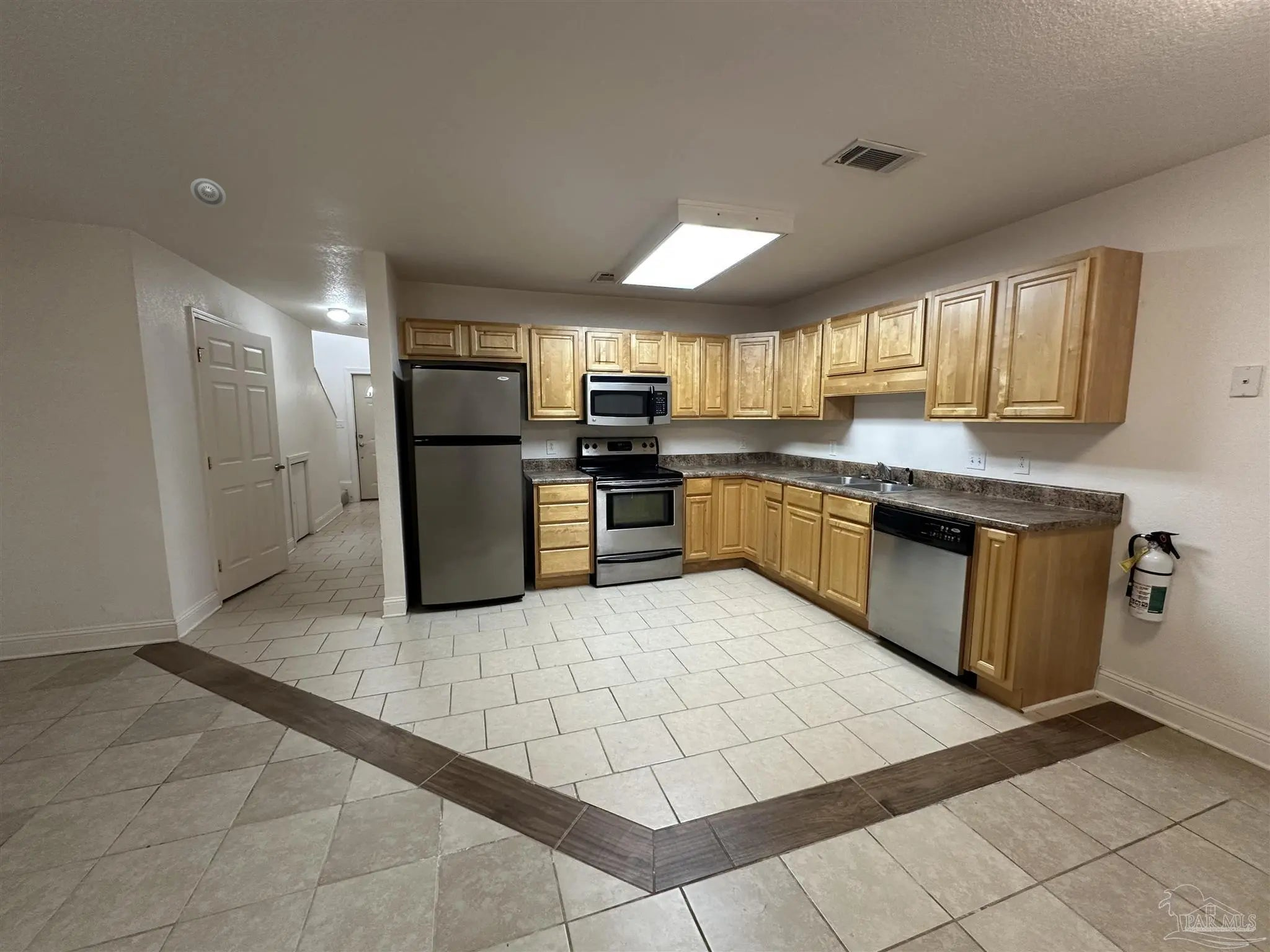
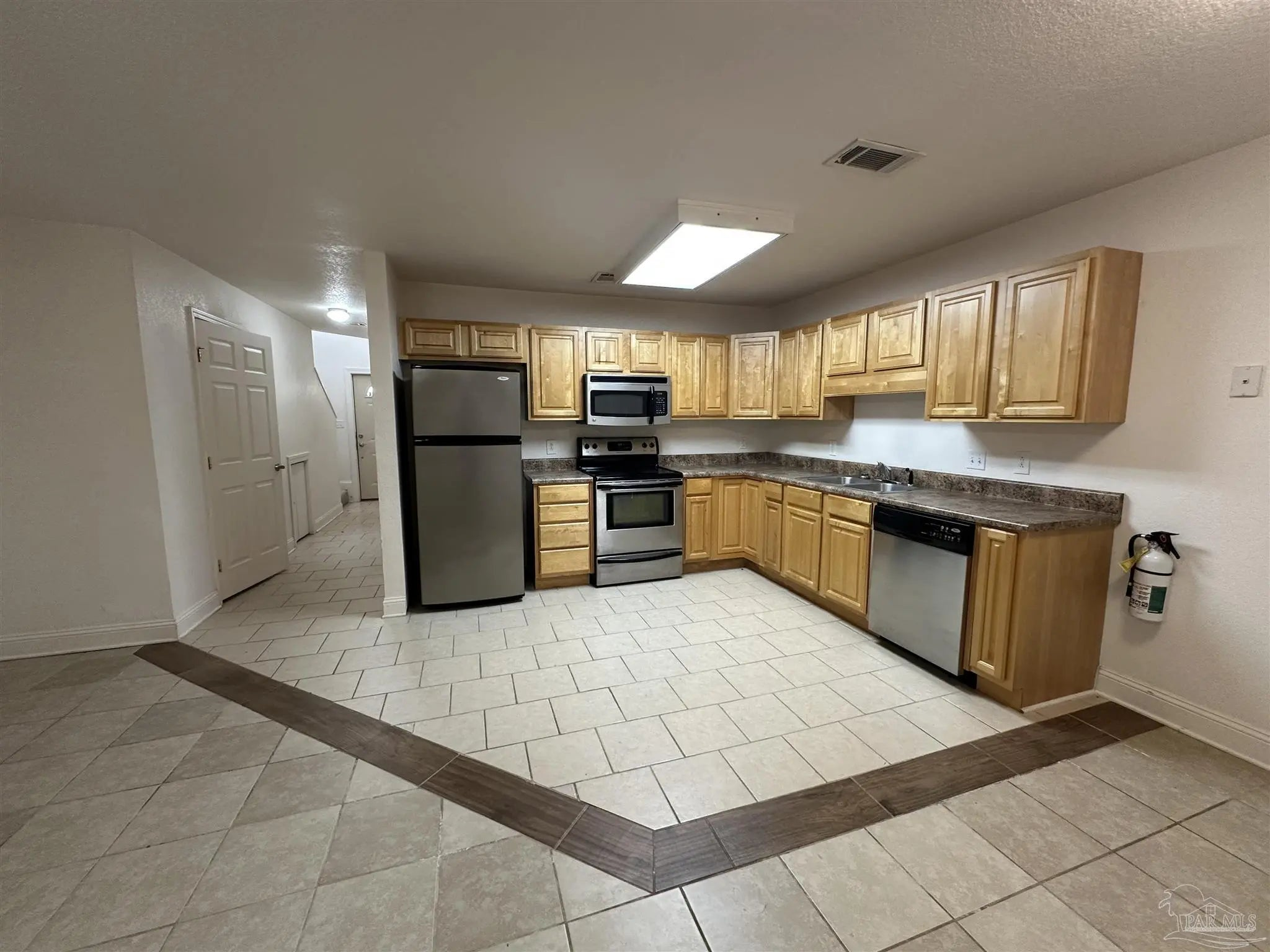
- smoke detector [190,178,226,208]
